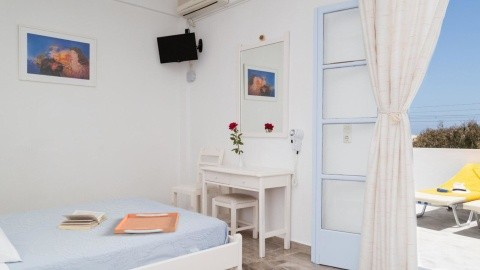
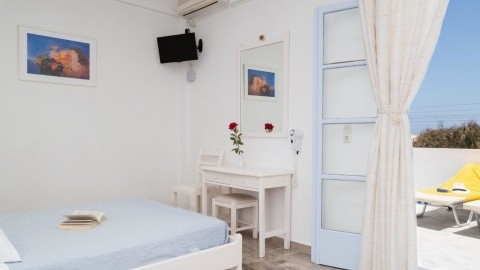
- serving tray [113,211,180,235]
